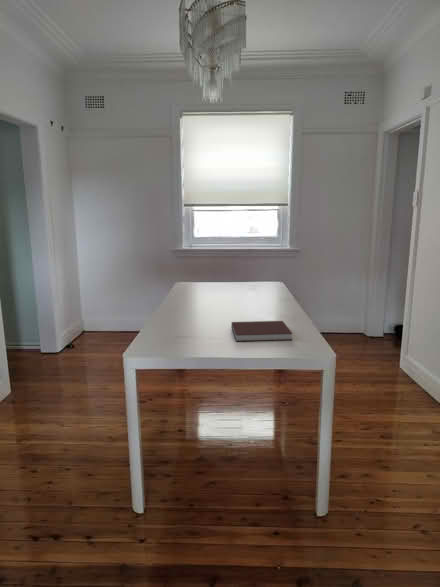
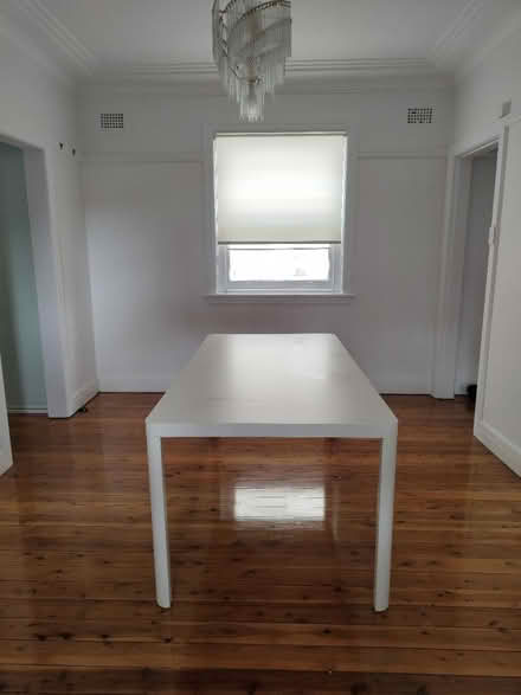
- notebook [231,320,294,342]
